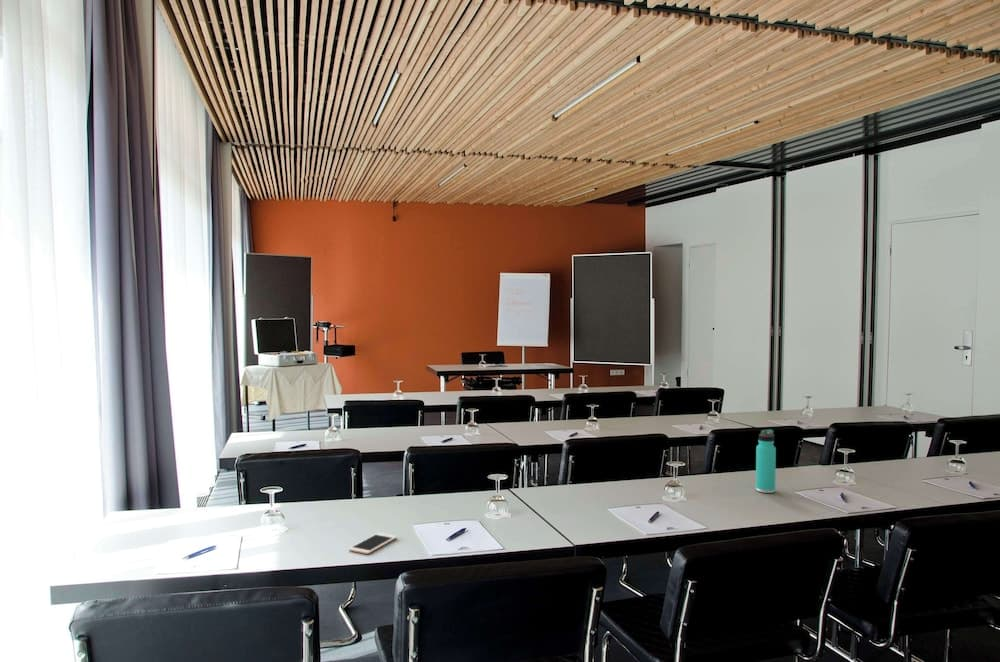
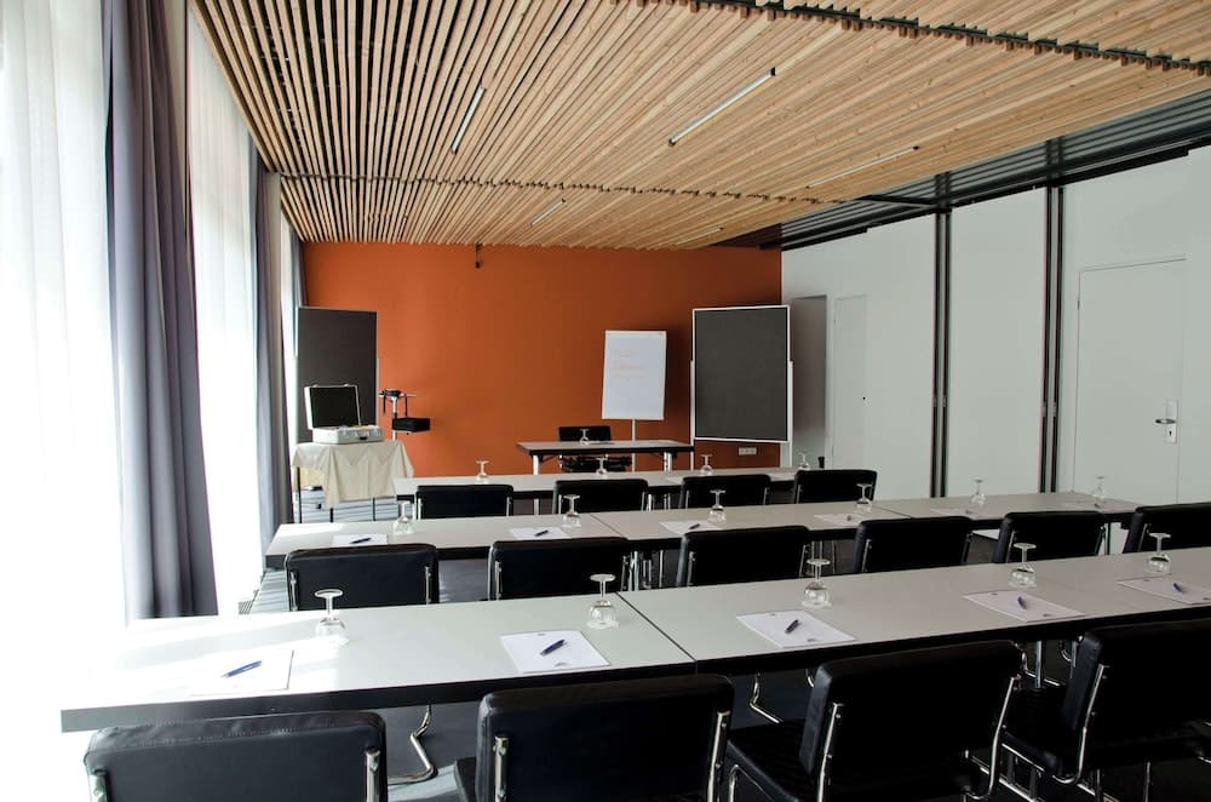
- cell phone [348,532,398,555]
- thermos bottle [755,429,777,494]
